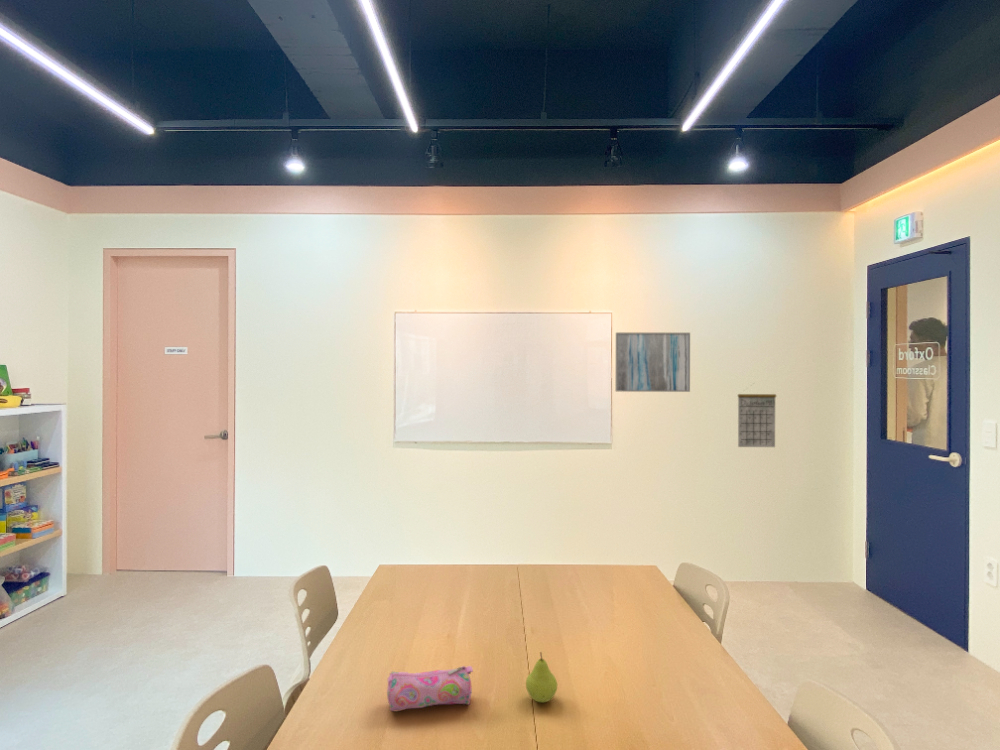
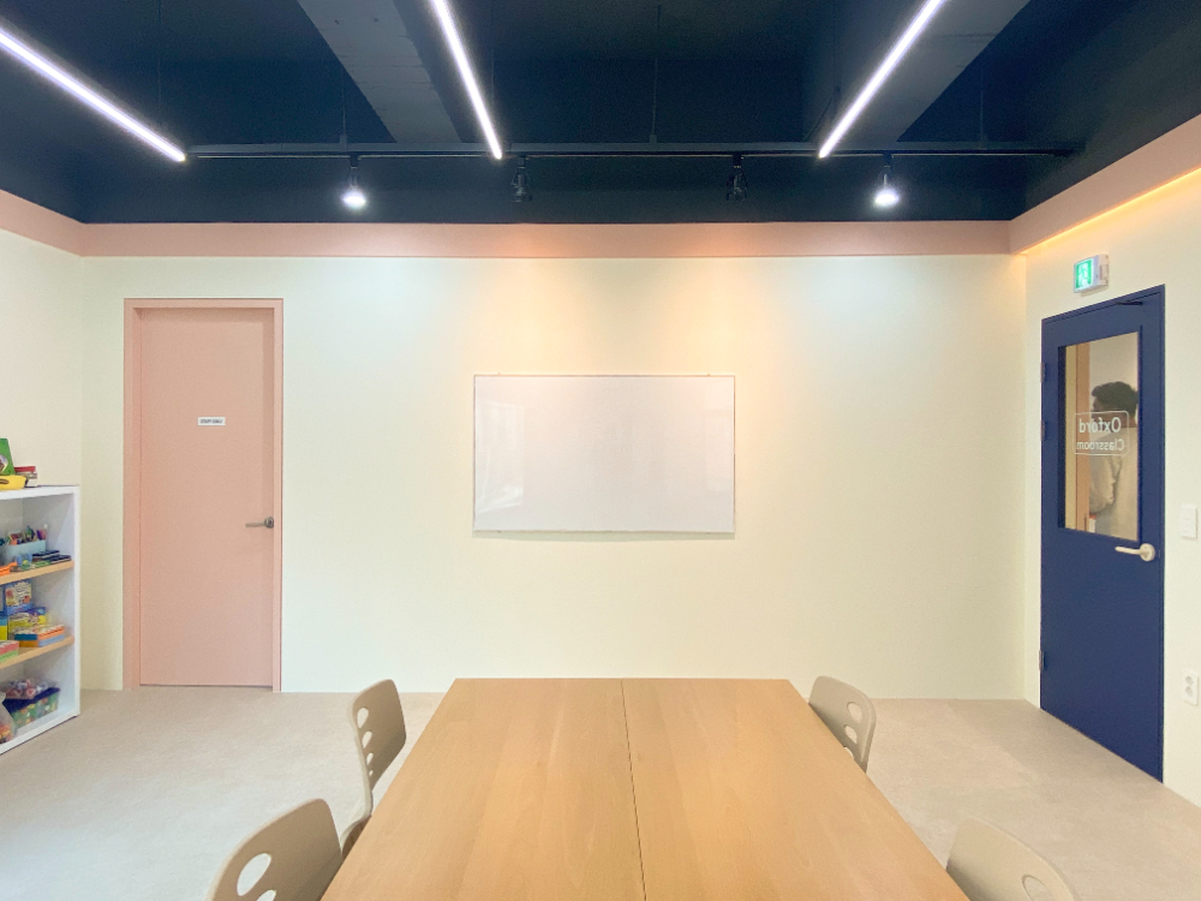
- pencil case [386,665,474,712]
- calendar [737,383,777,448]
- wall art [615,332,691,393]
- fruit [525,651,558,703]
